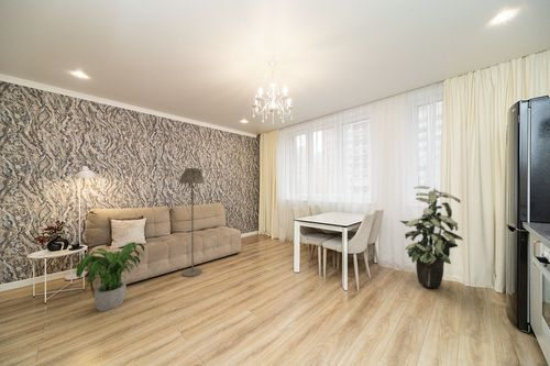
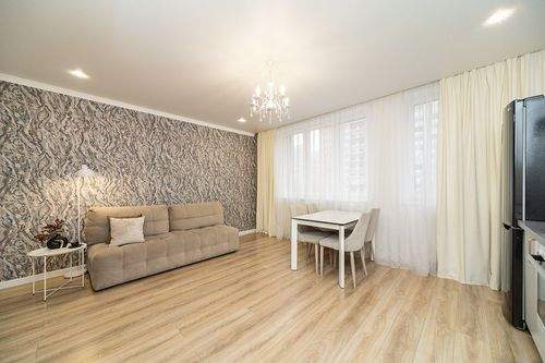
- floor lamp [178,167,206,278]
- potted plant [74,242,146,312]
- indoor plant [399,185,464,289]
